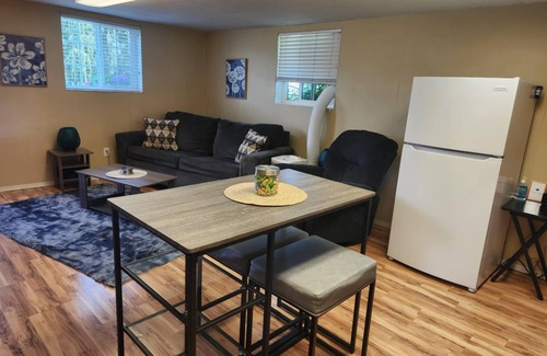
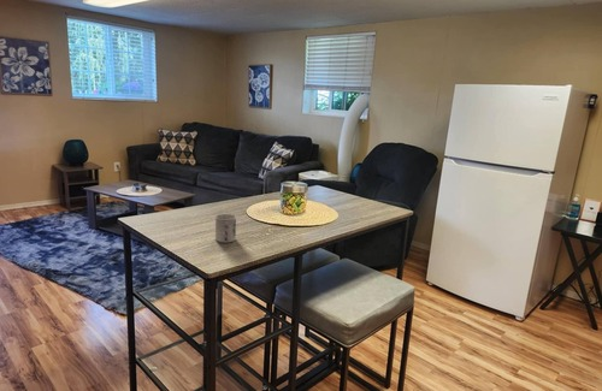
+ cup [214,213,237,243]
